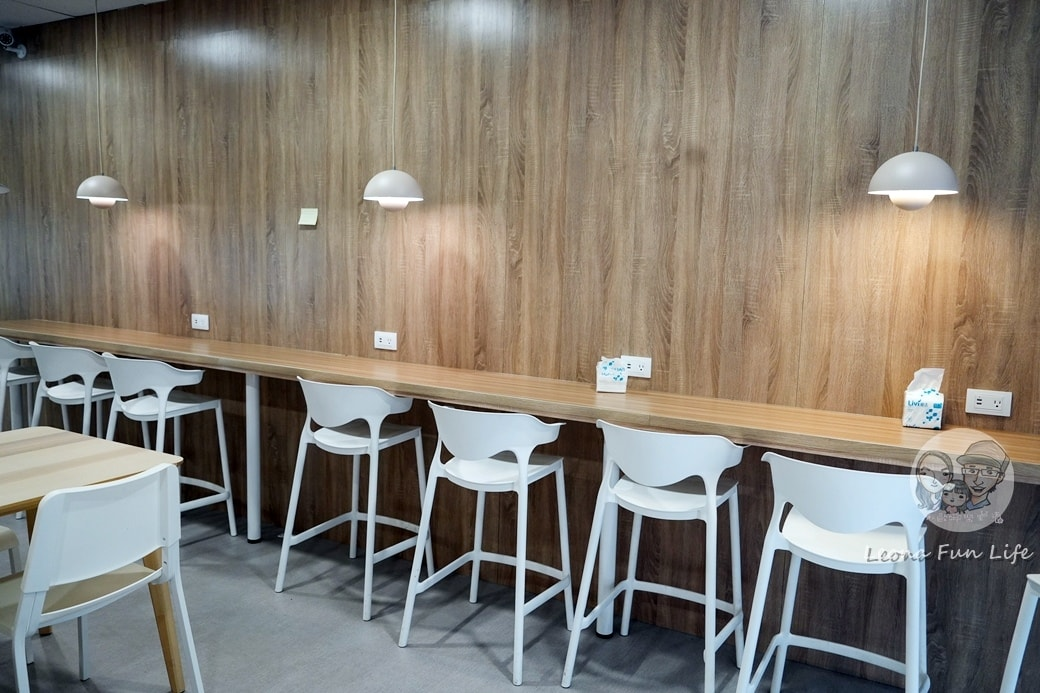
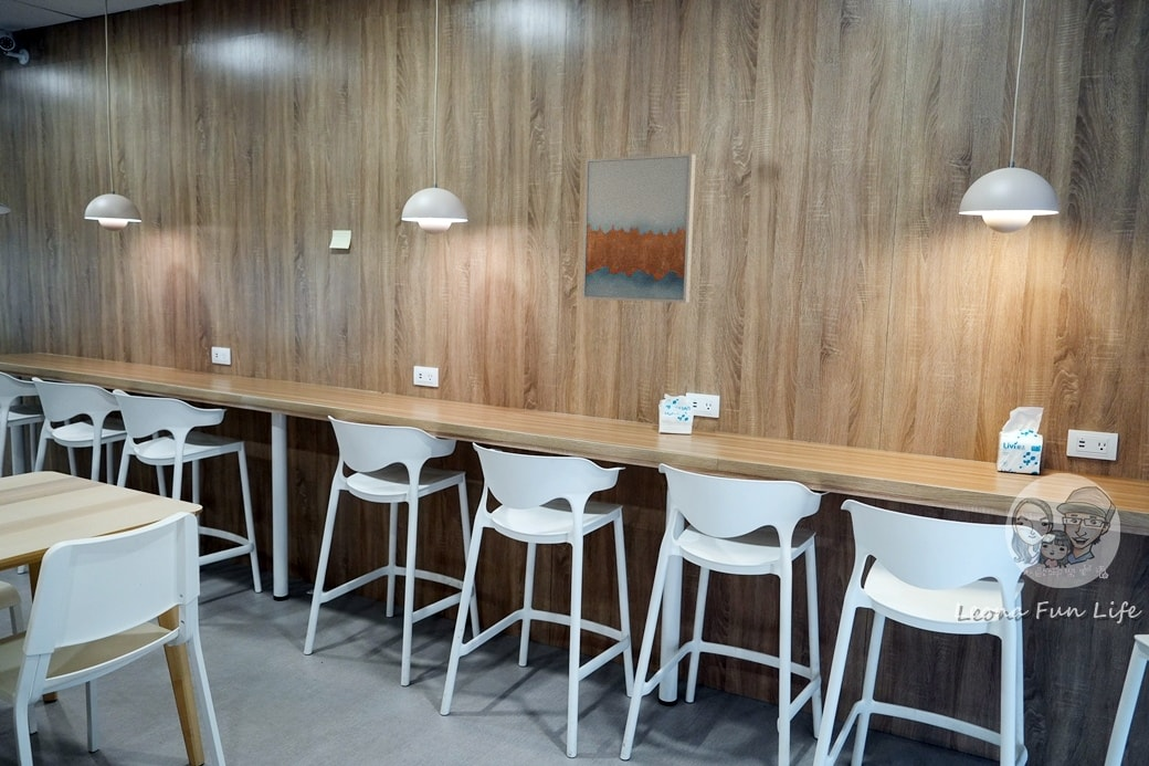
+ wall art [581,153,697,304]
